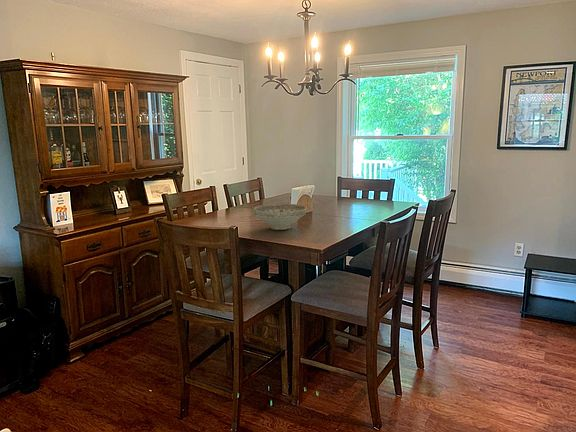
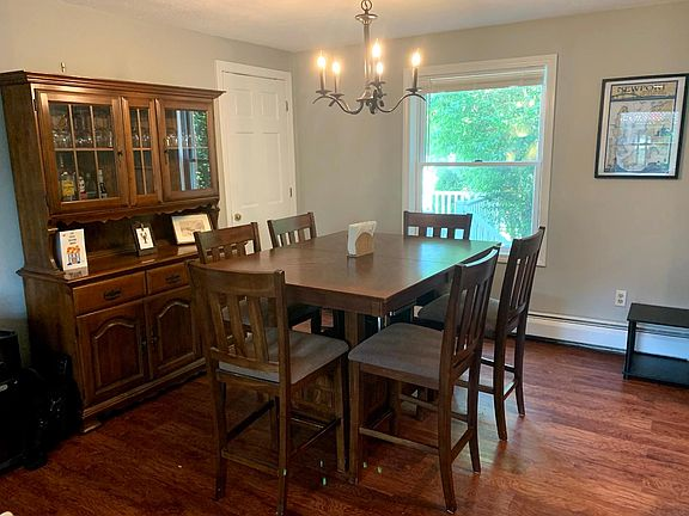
- decorative bowl [253,203,307,231]
